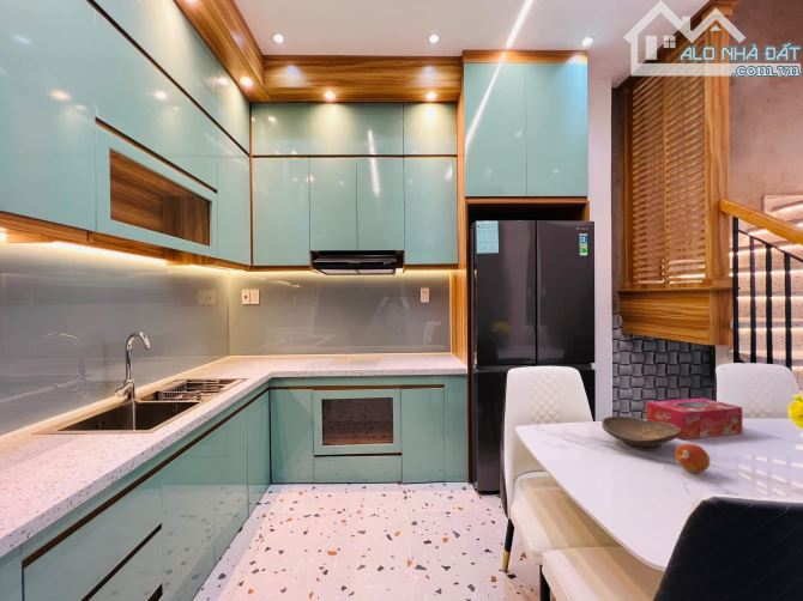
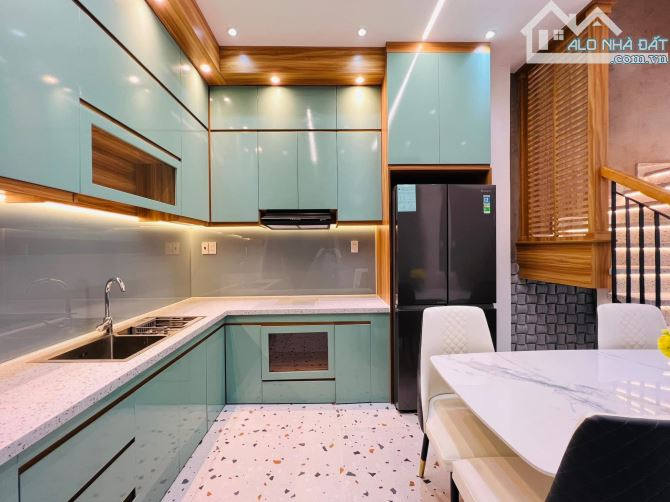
- fruit [674,443,711,474]
- tissue box [646,396,744,441]
- decorative bowl [600,415,681,451]
